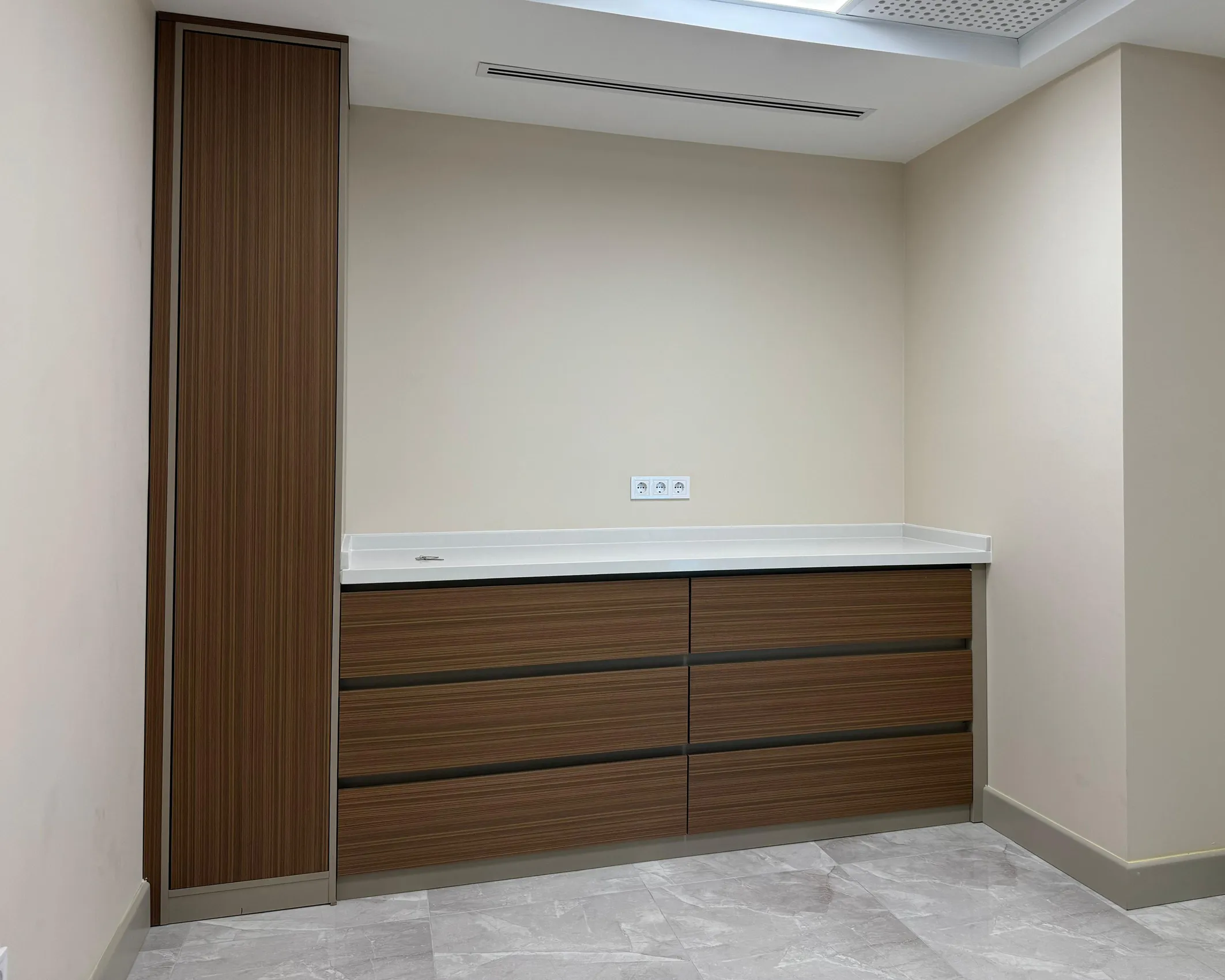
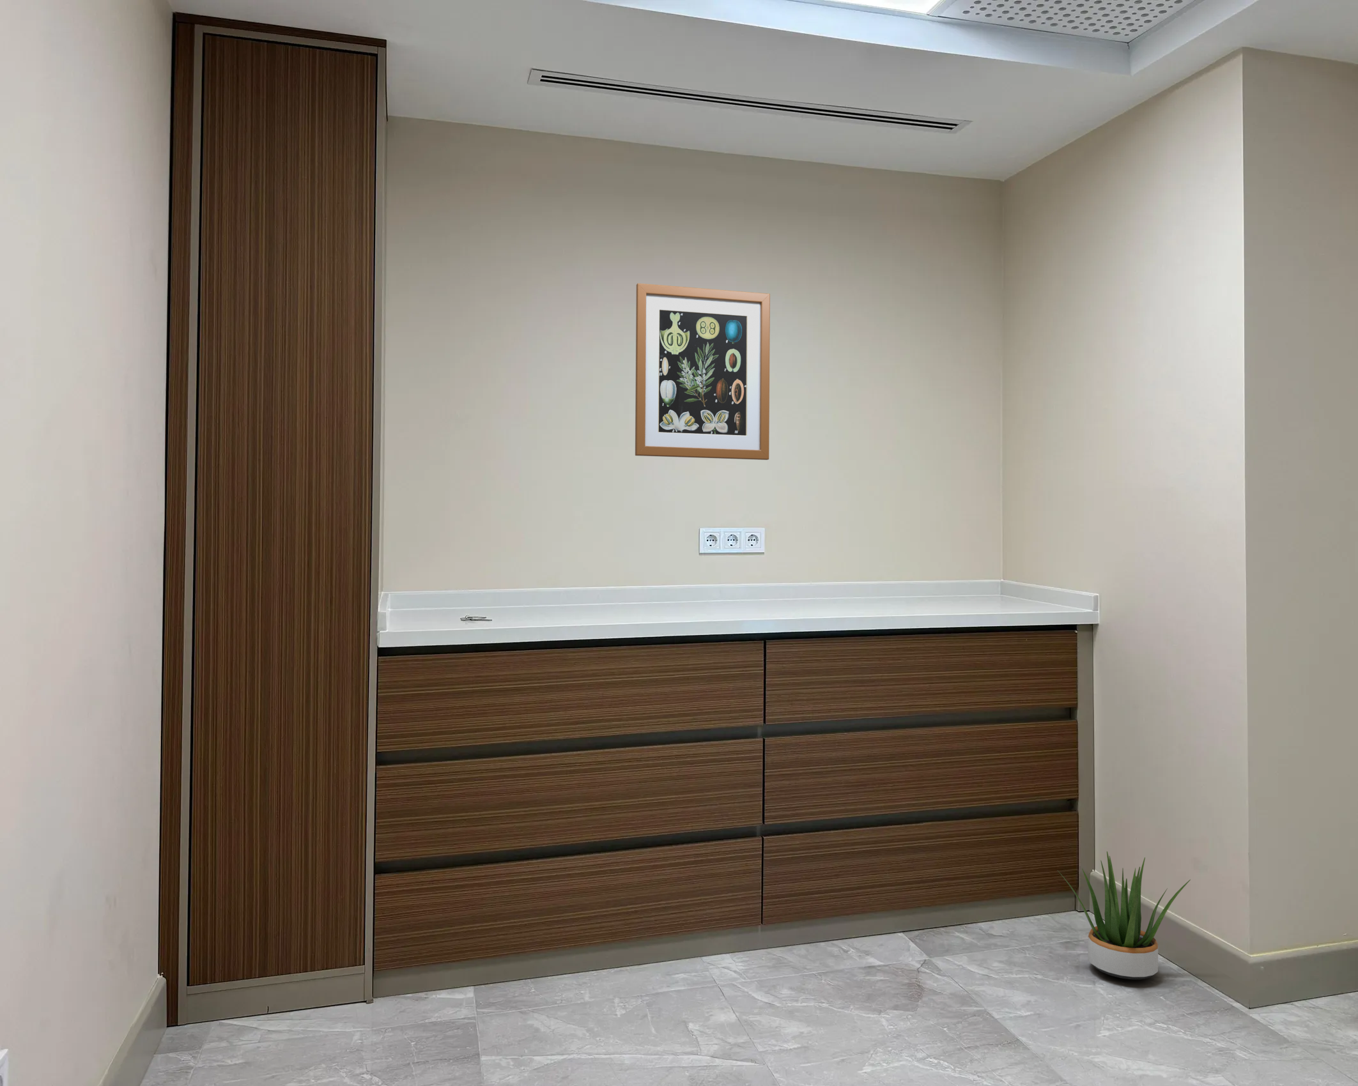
+ wall art [634,283,770,461]
+ potted plant [1058,851,1192,980]
